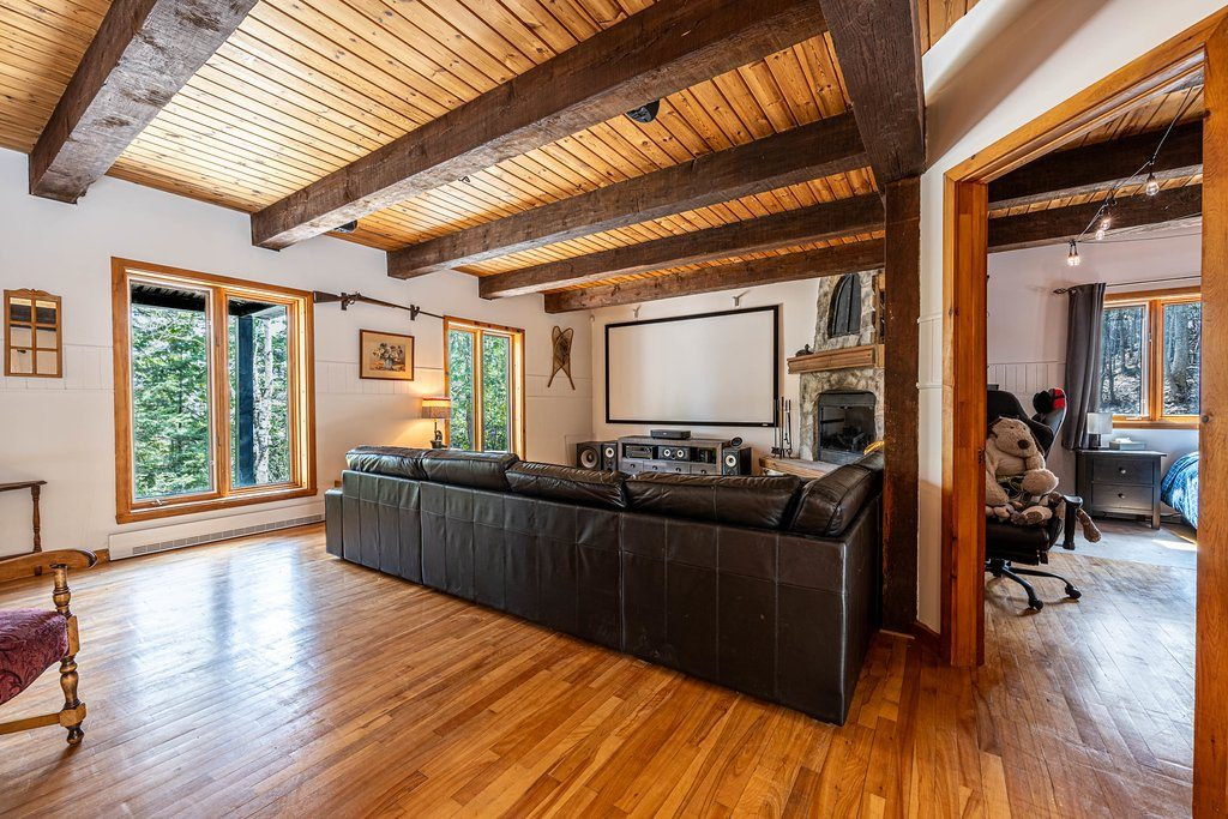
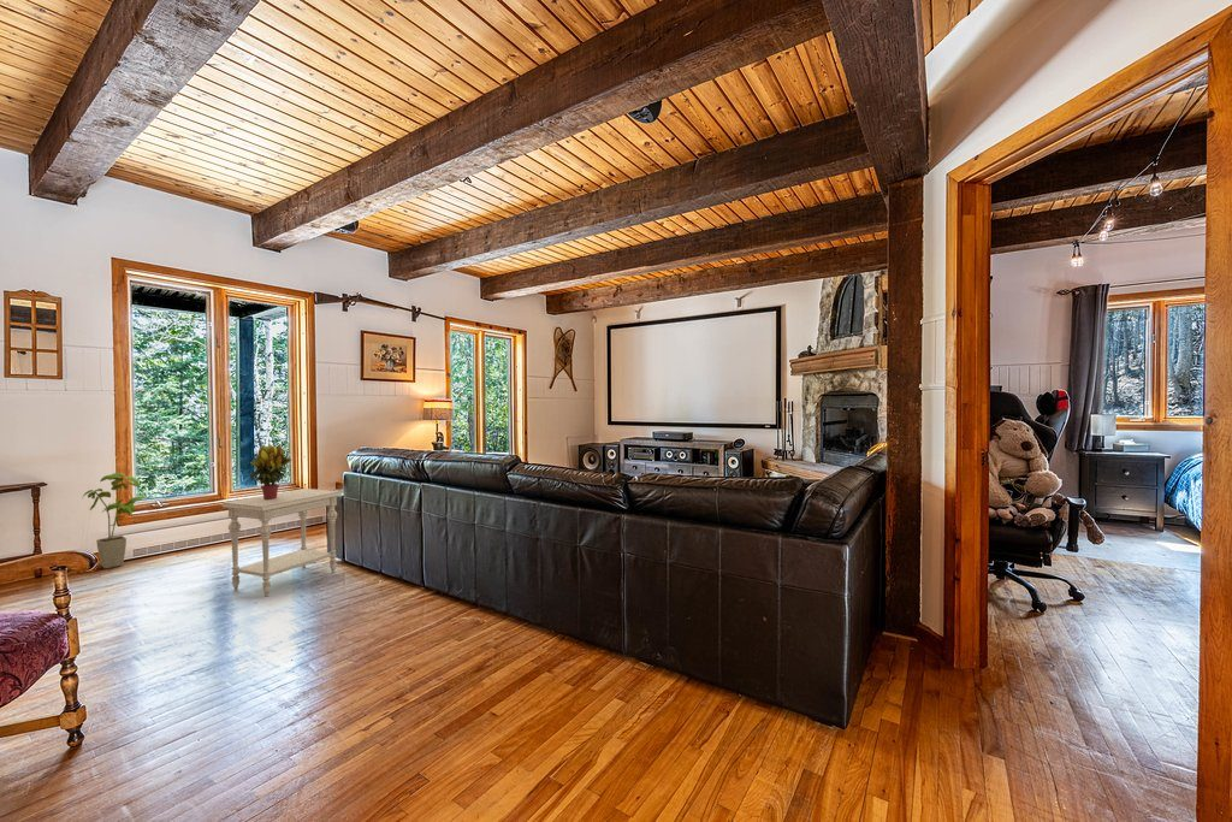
+ potted plant [248,443,292,499]
+ house plant [81,472,152,569]
+ side table [221,487,343,598]
